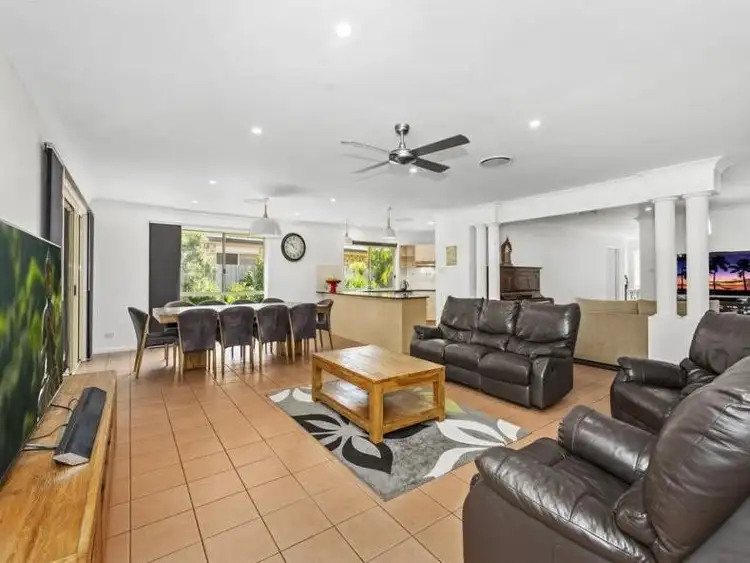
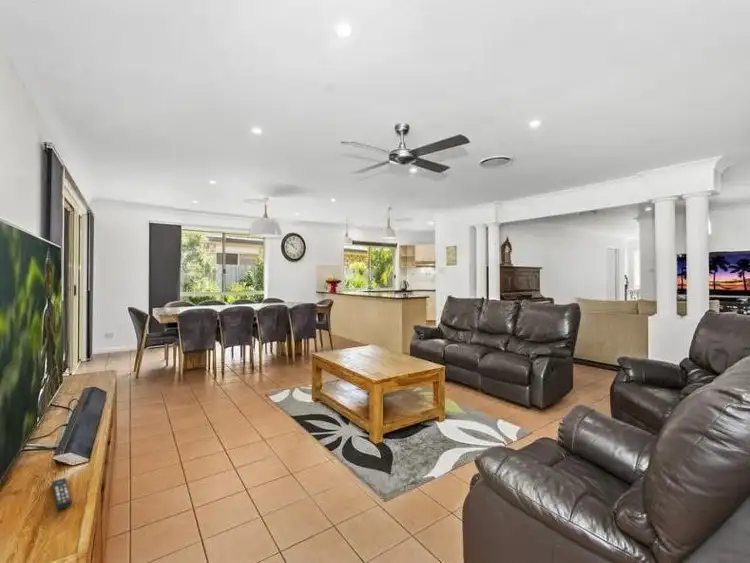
+ remote control [51,477,73,511]
